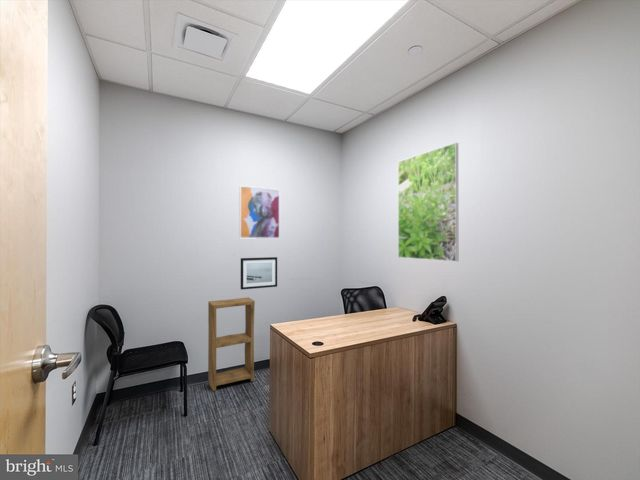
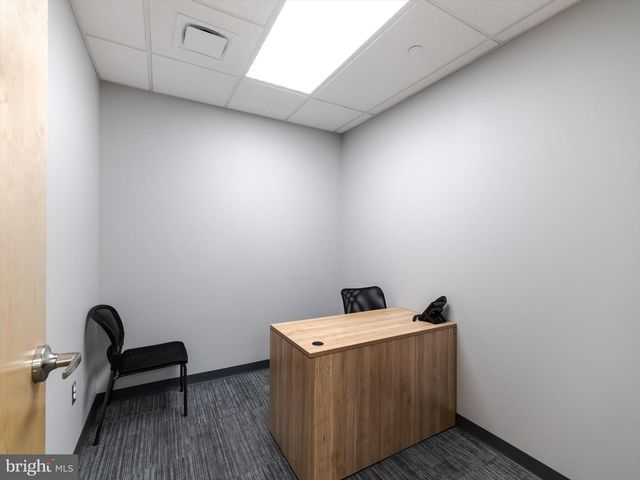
- wall art [240,256,278,291]
- shelving unit [207,296,256,392]
- wall art [238,185,281,240]
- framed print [397,142,459,262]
